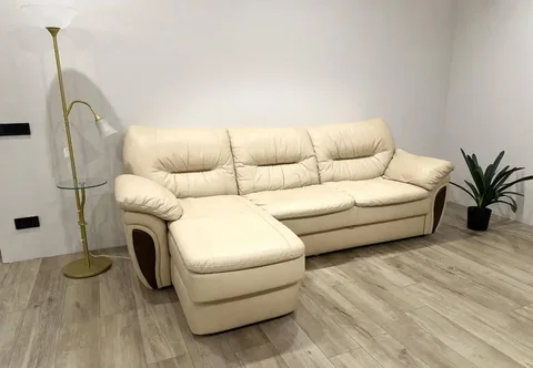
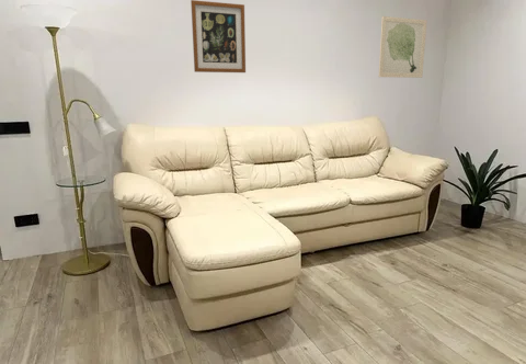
+ wall art [190,0,247,73]
+ wall art [378,15,427,79]
